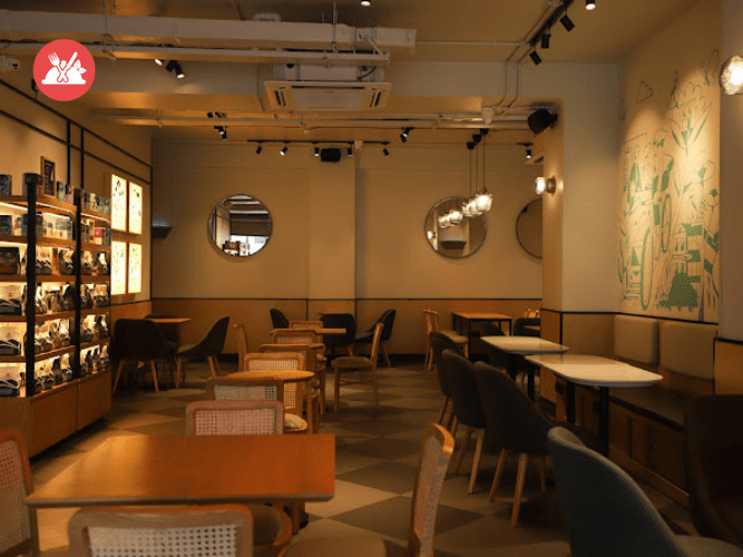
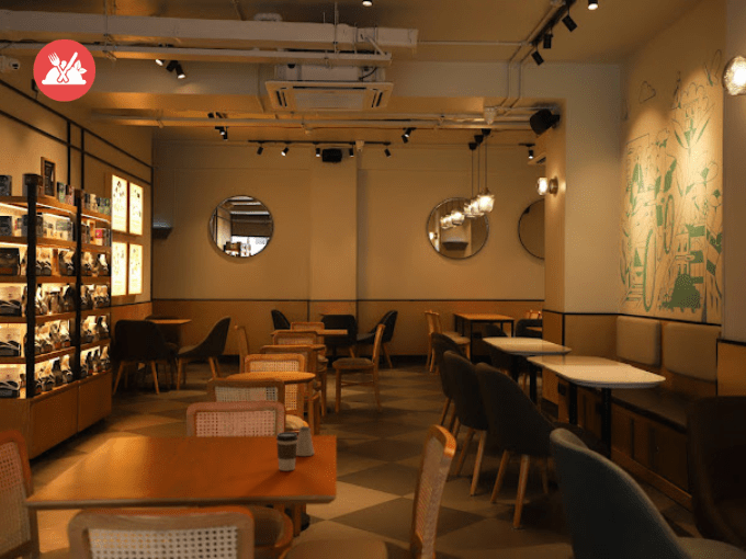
+ saltshaker [296,425,315,457]
+ coffee cup [275,431,298,471]
